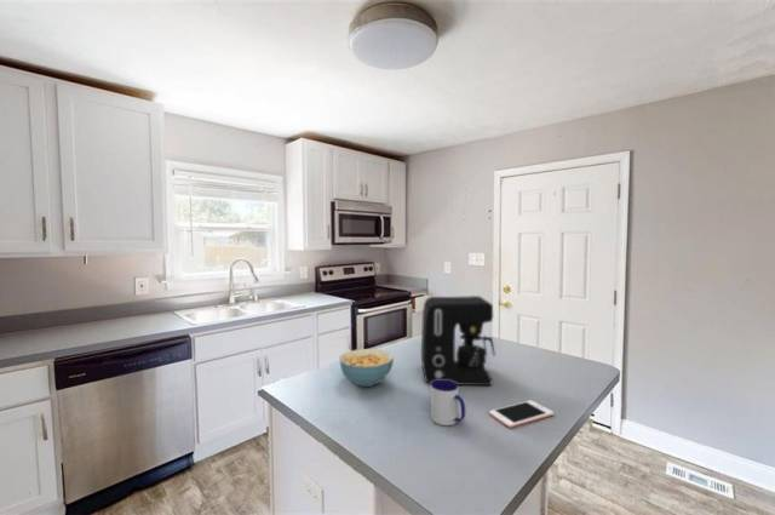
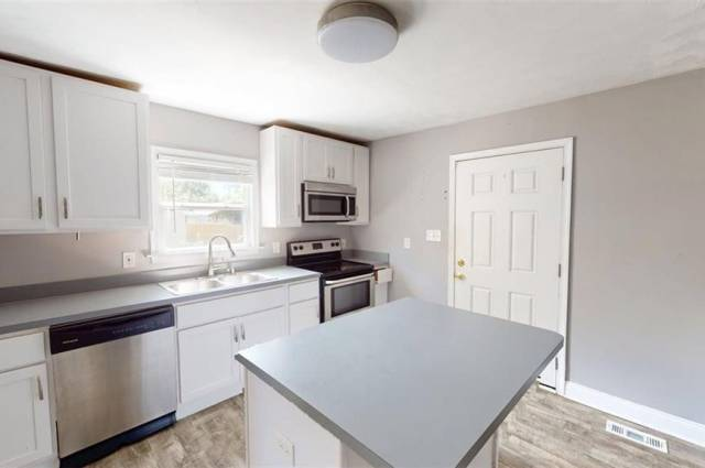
- coffee maker [420,294,496,387]
- cell phone [488,399,555,429]
- cereal bowl [338,348,395,388]
- mug [430,380,466,427]
